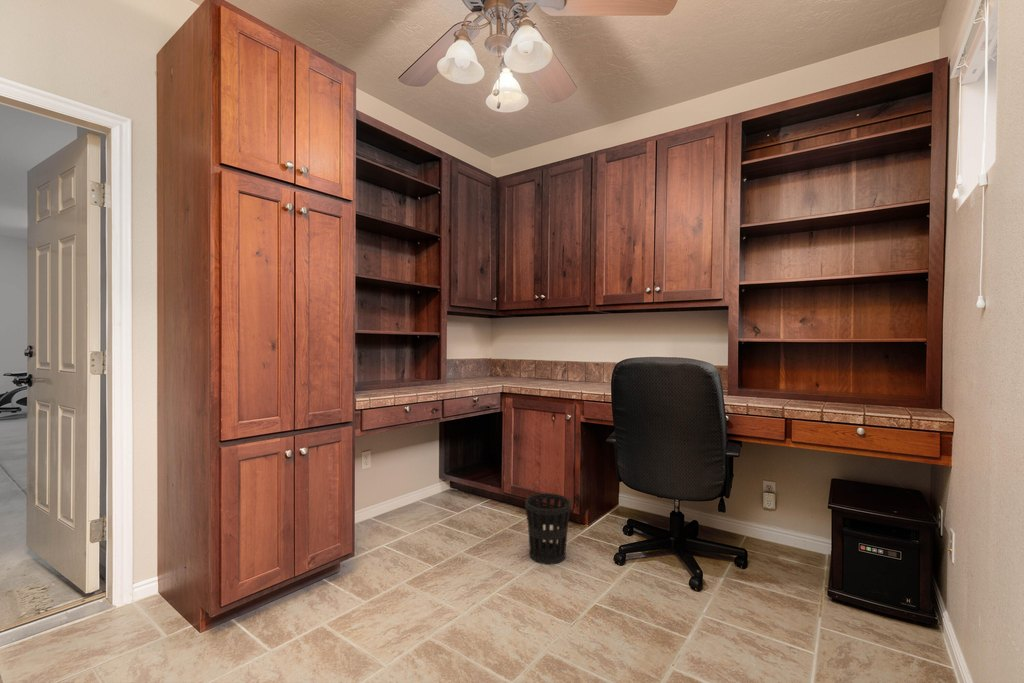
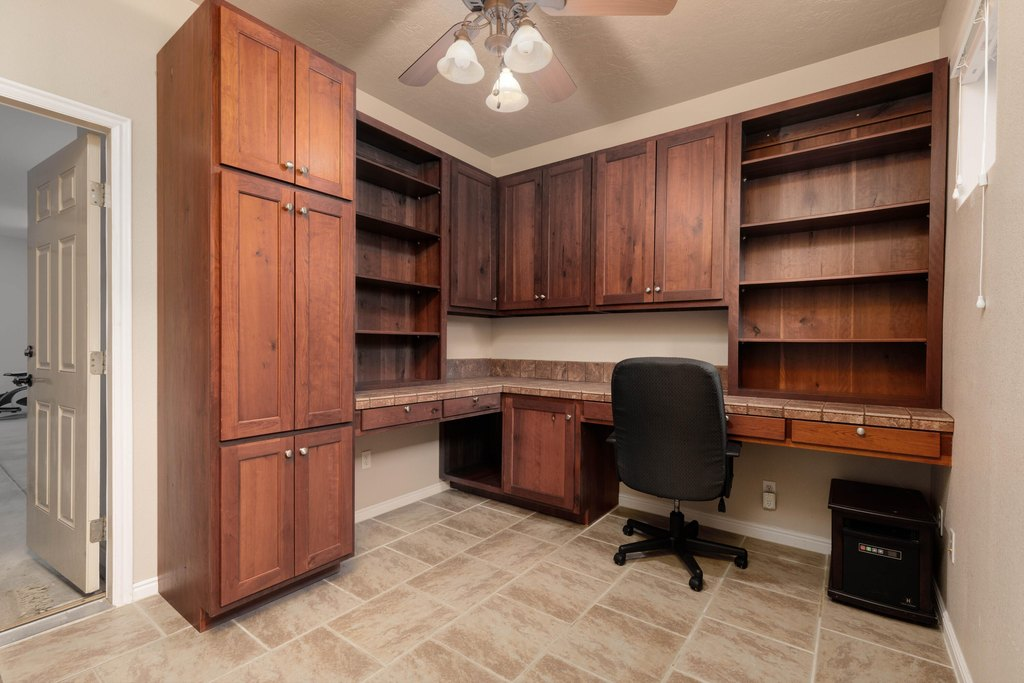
- wastebasket [524,492,572,566]
